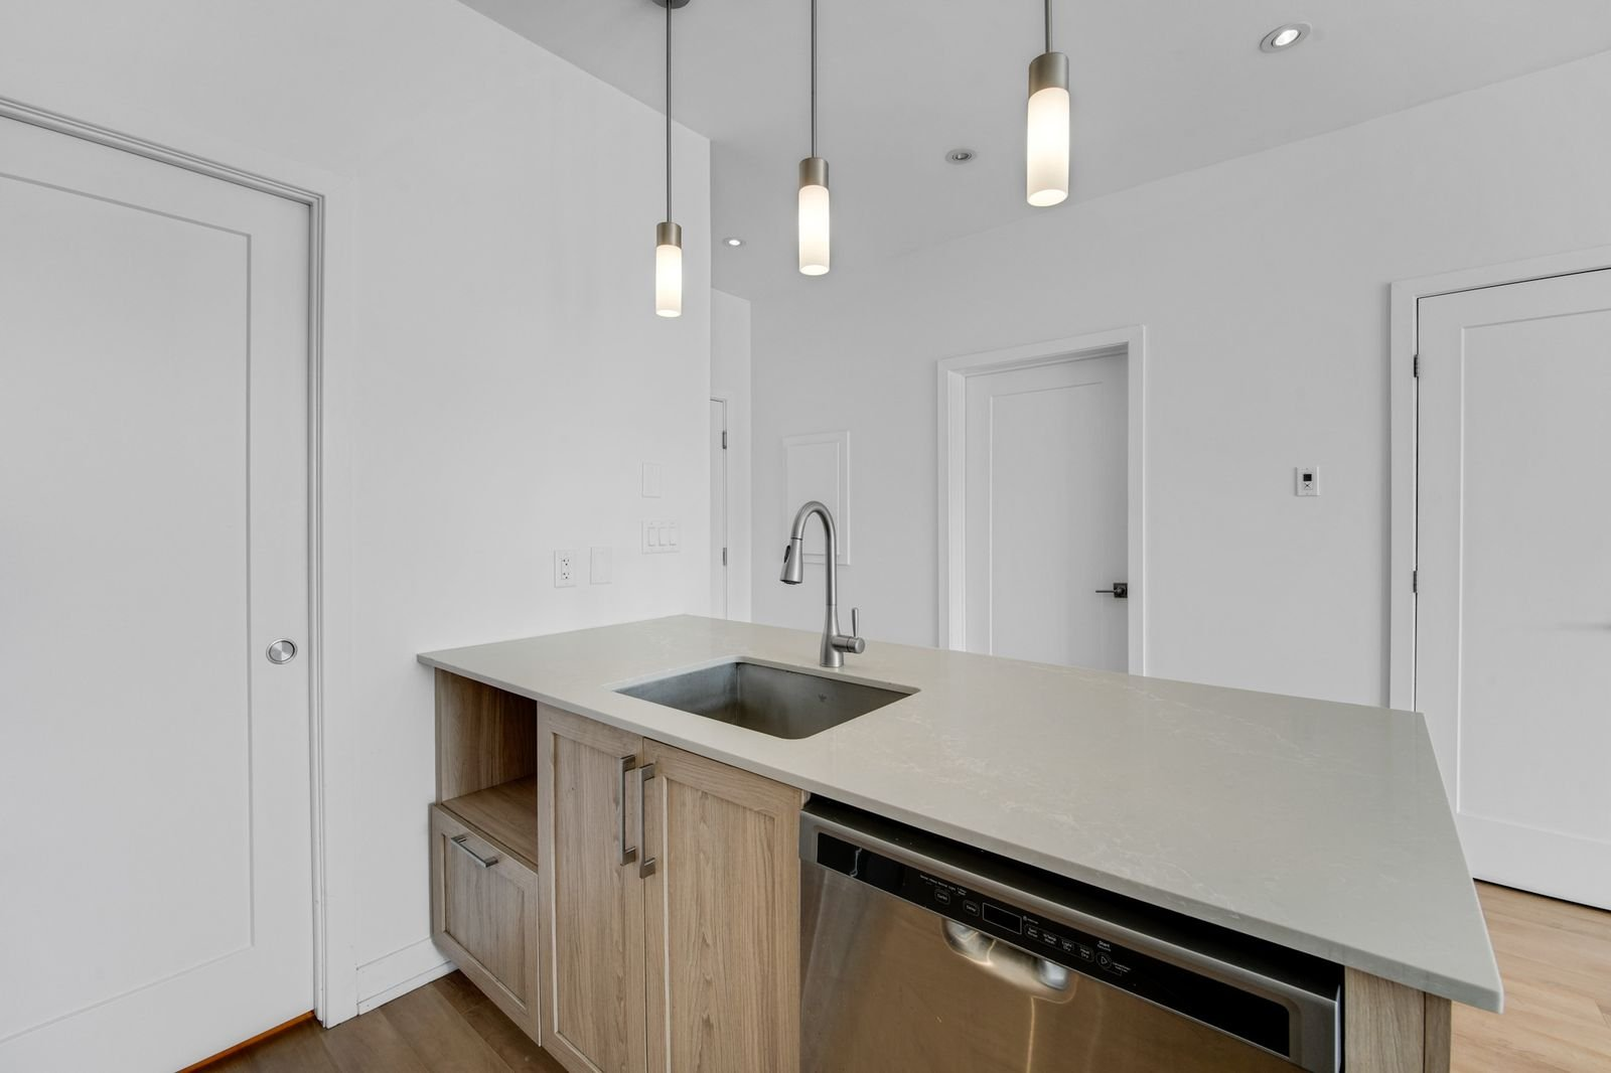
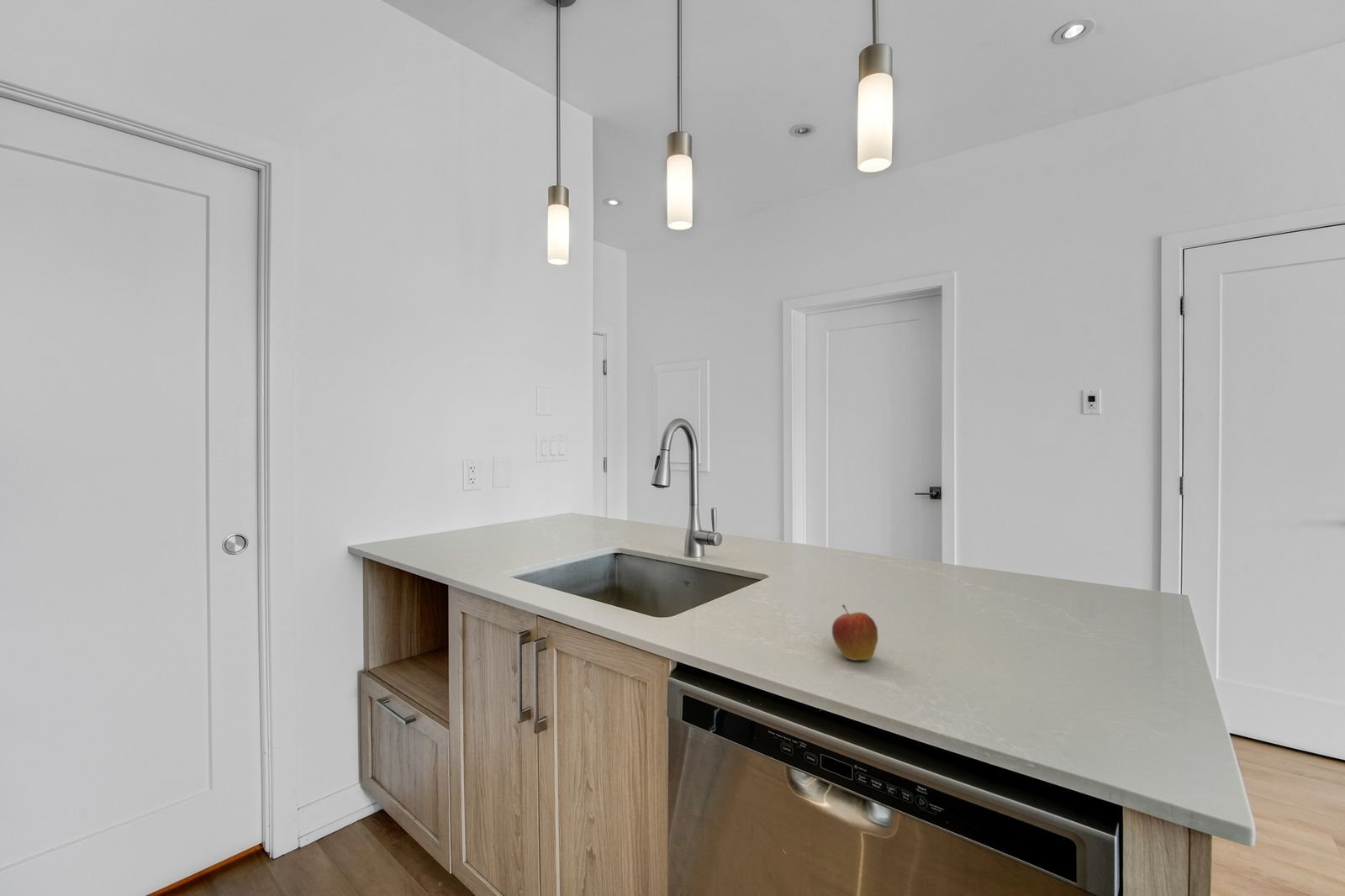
+ fruit [831,603,878,661]
